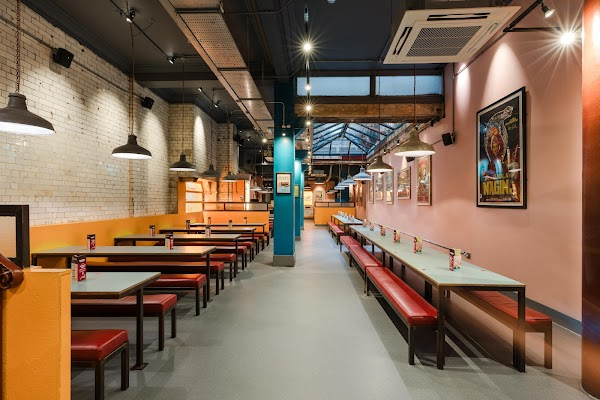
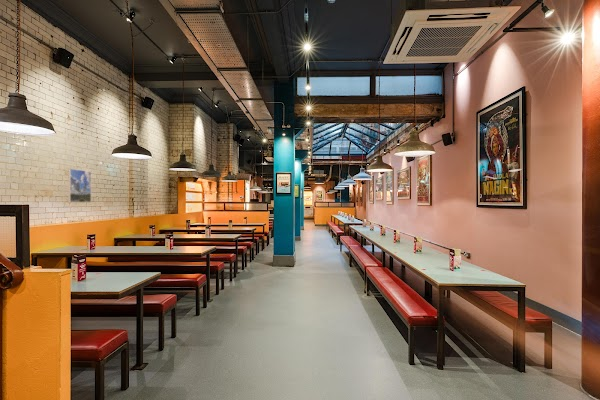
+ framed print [67,168,92,204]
